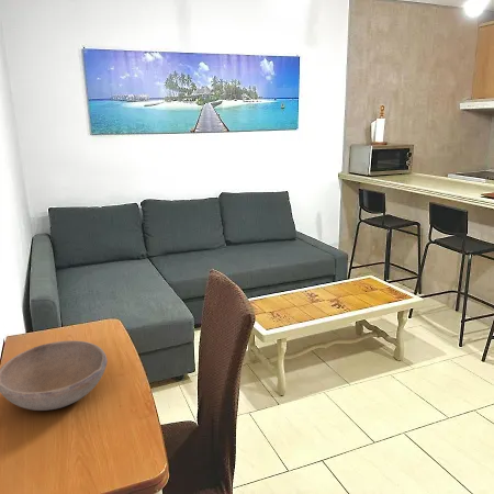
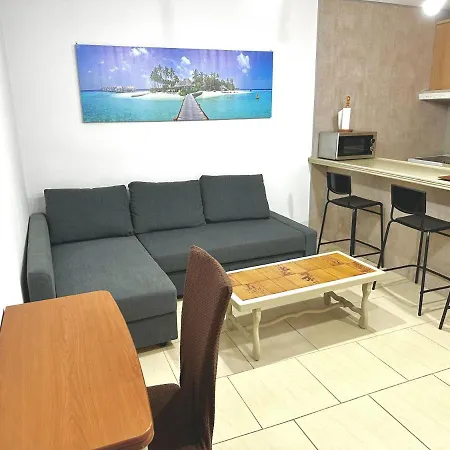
- bowl [0,339,109,412]
